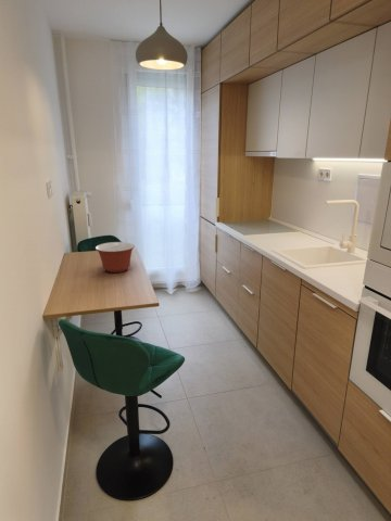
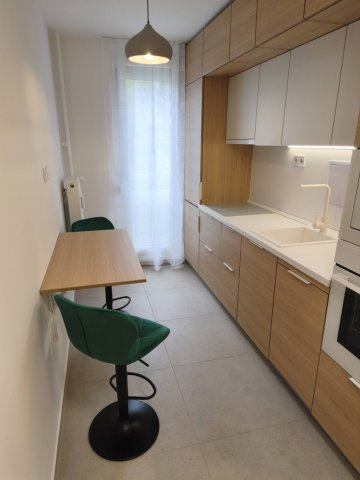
- mixing bowl [94,241,136,274]
